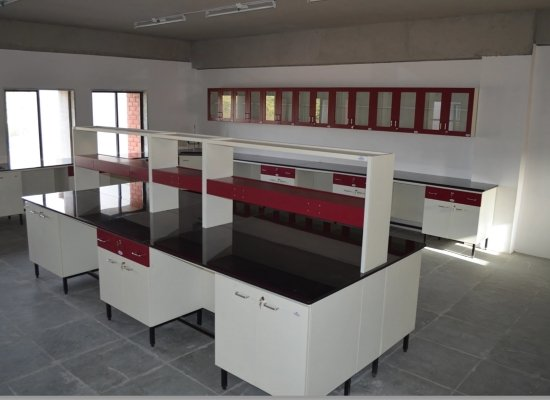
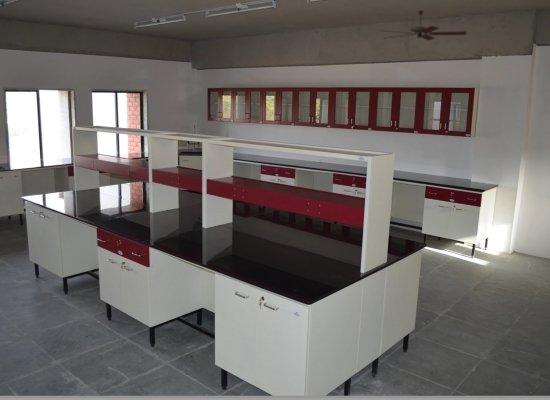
+ ceiling fan [380,9,467,42]
